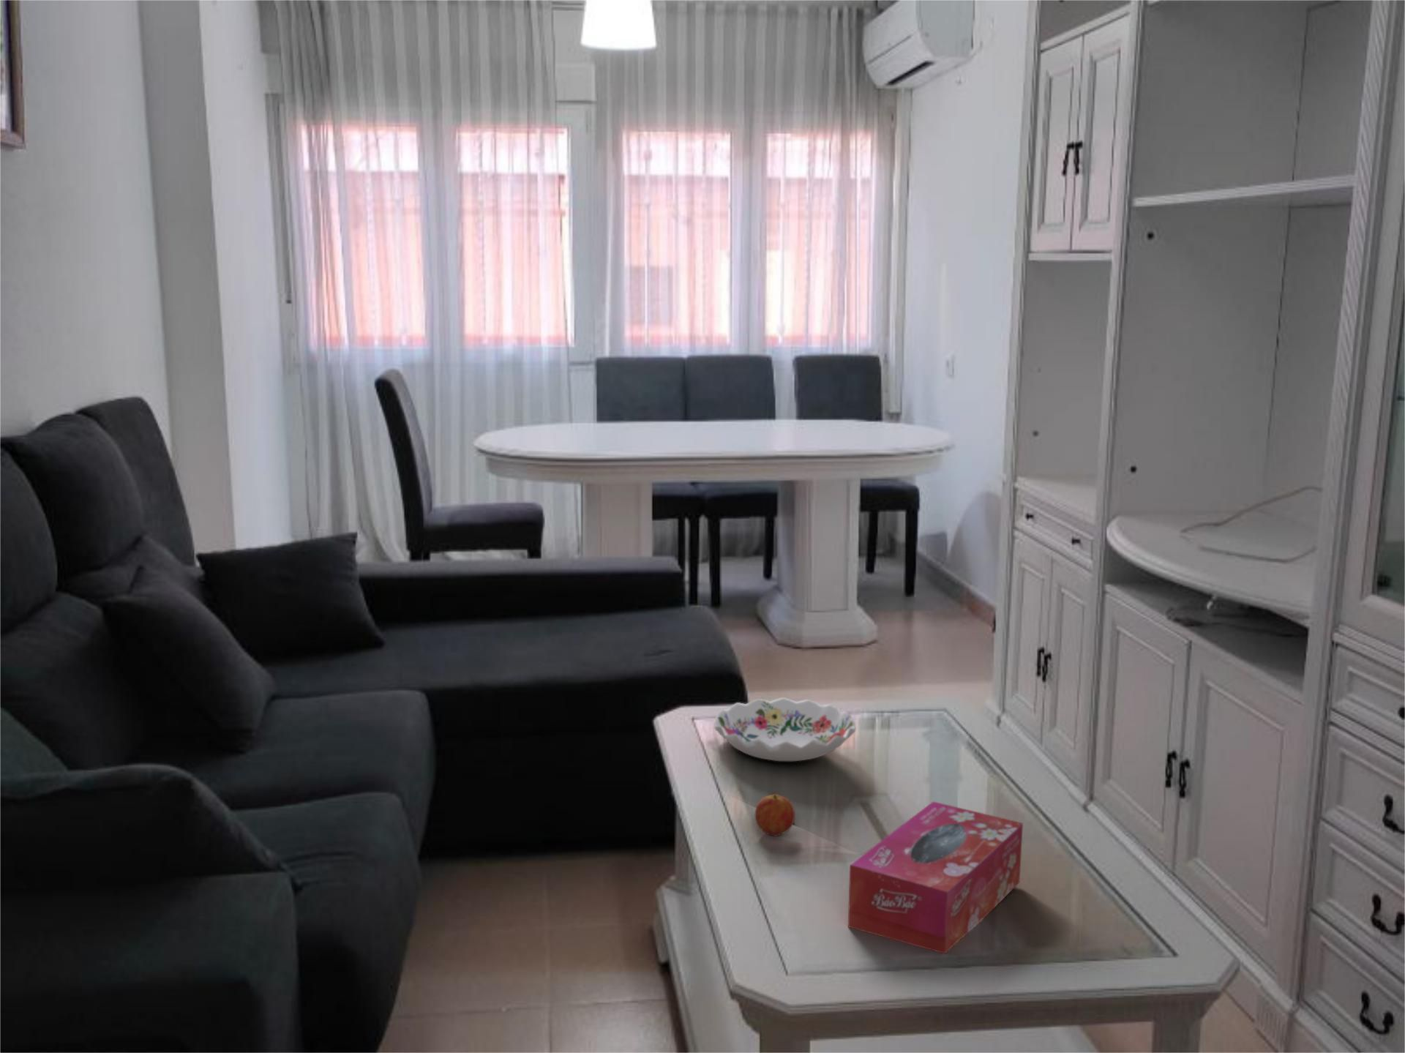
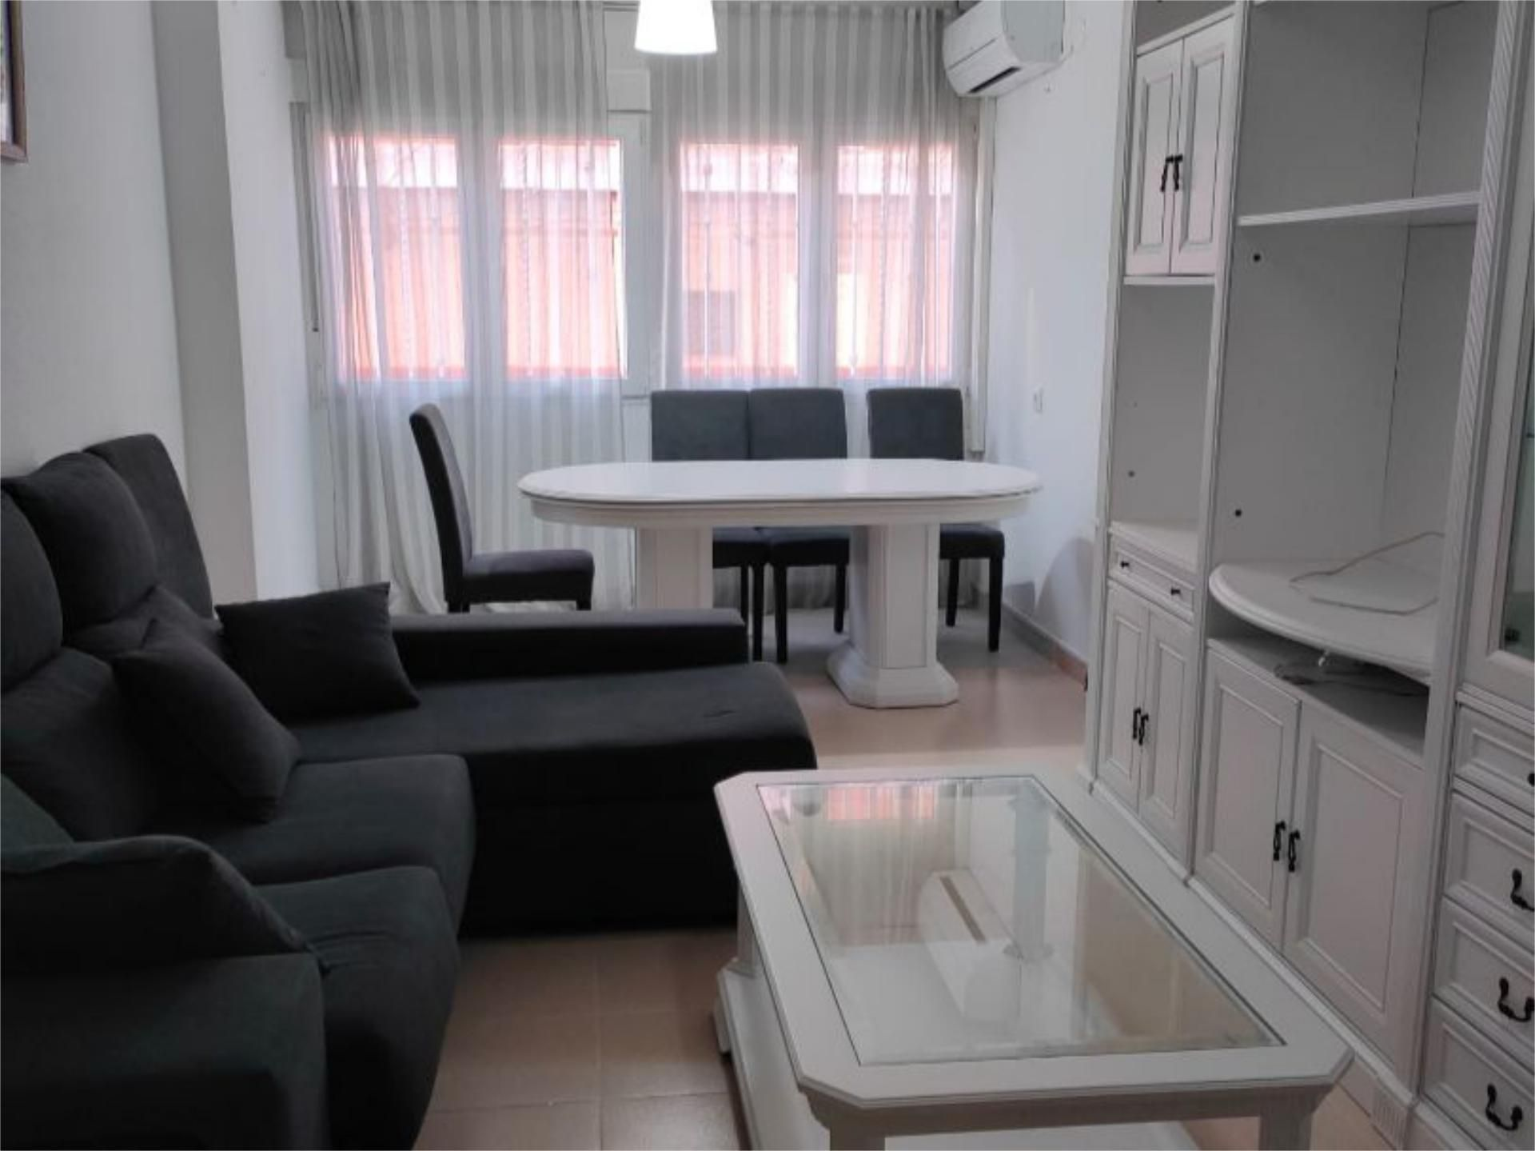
- decorative bowl [714,697,857,762]
- fruit [754,790,795,837]
- tissue box [847,801,1023,955]
